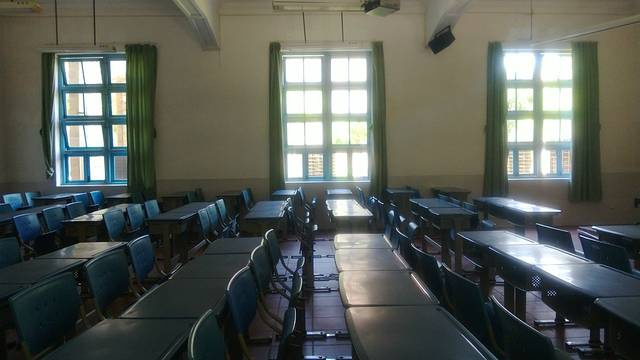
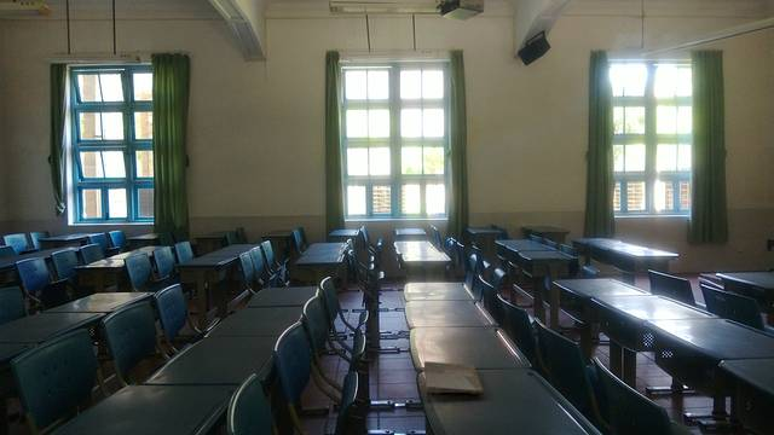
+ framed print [423,360,485,394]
